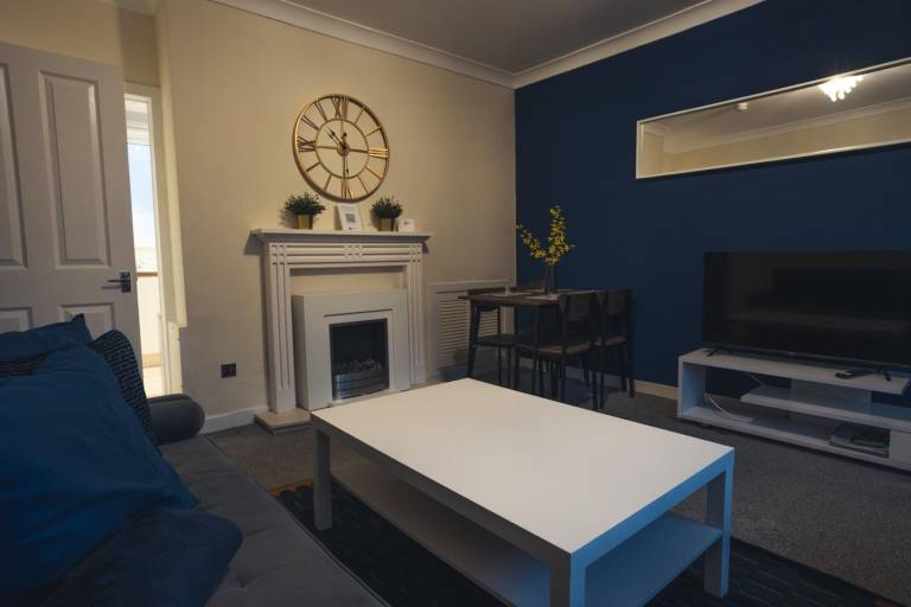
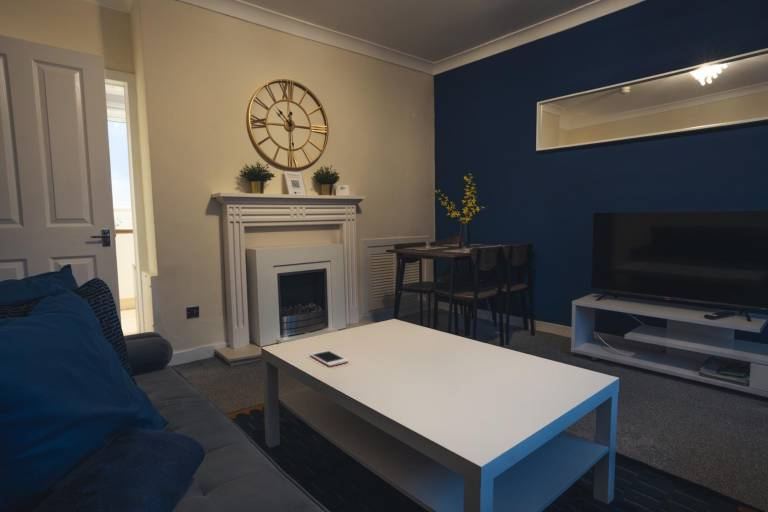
+ cell phone [309,349,349,368]
